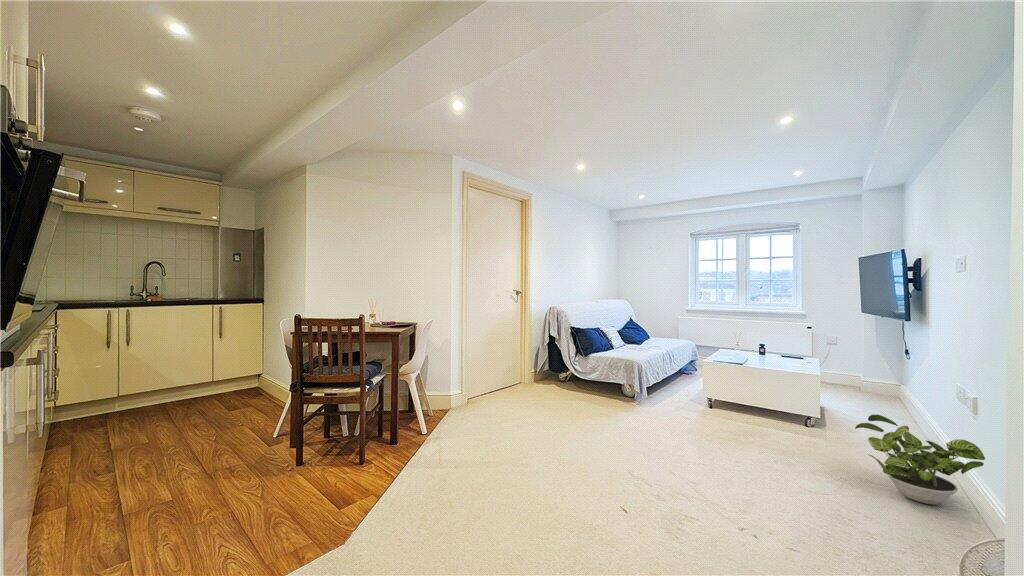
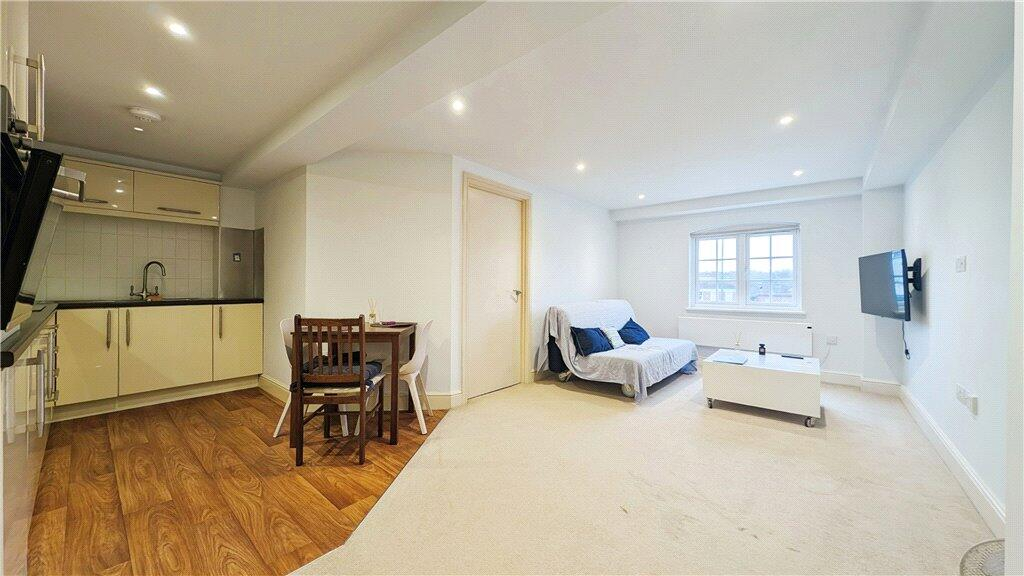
- potted plant [854,414,986,505]
